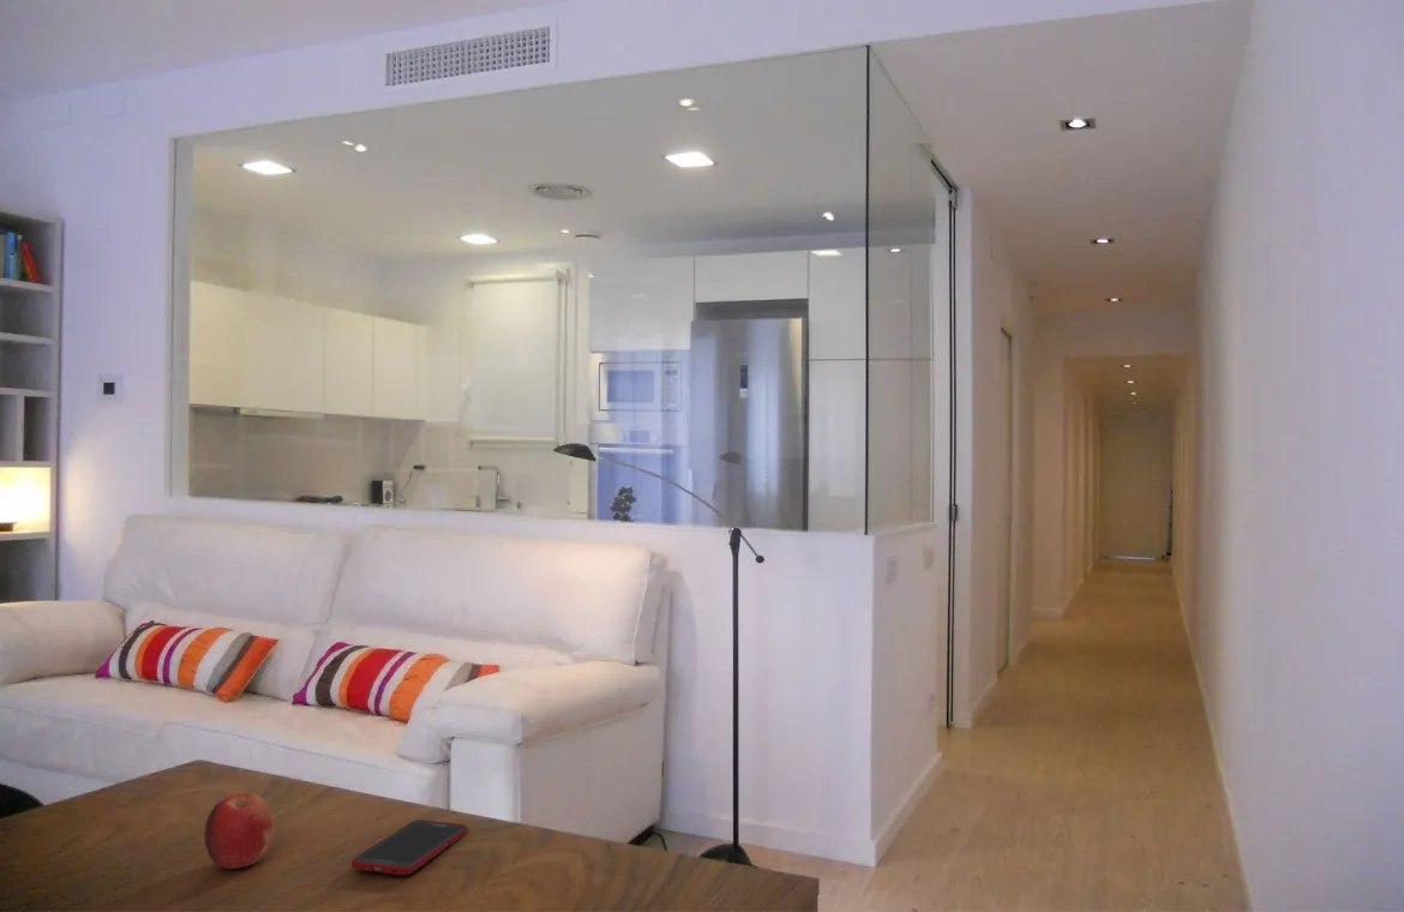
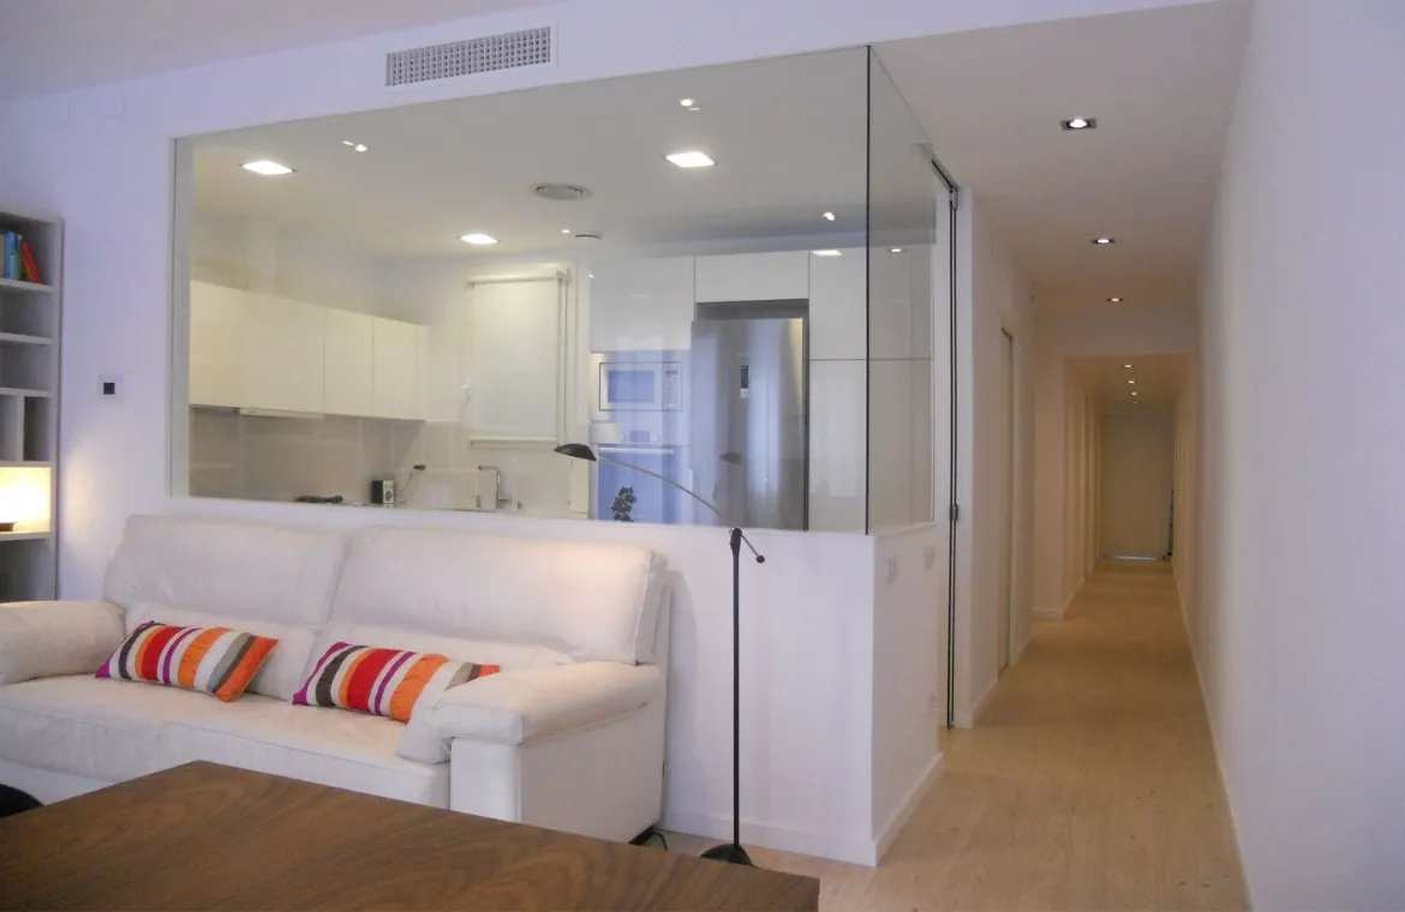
- cell phone [350,818,469,876]
- fruit [203,792,276,870]
